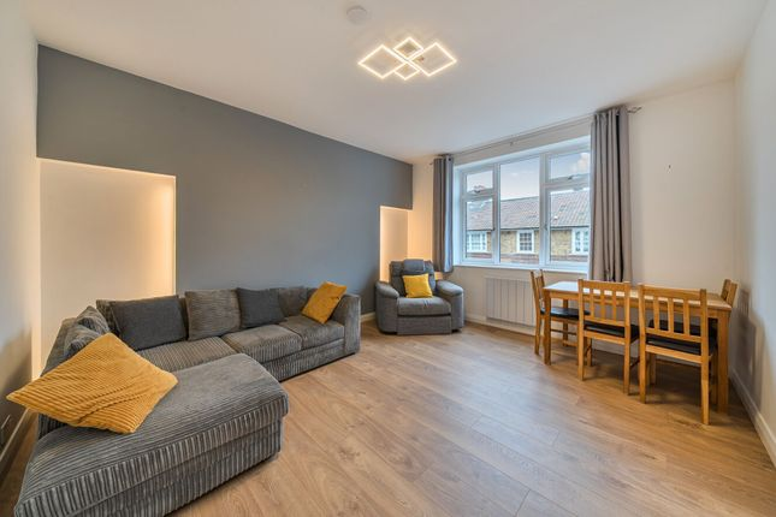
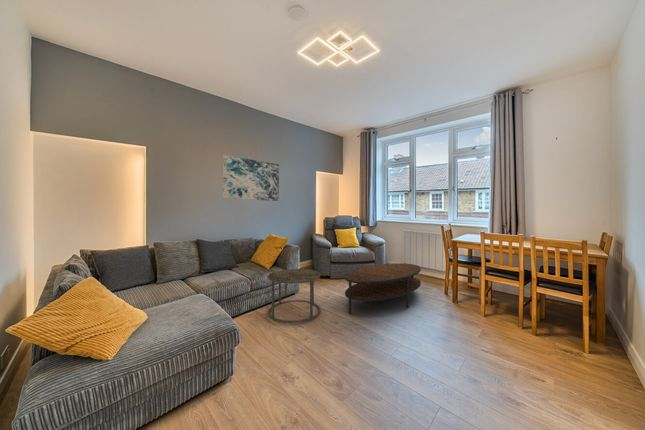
+ coffee table [344,262,422,315]
+ side table [267,268,322,324]
+ wall art [222,154,280,202]
